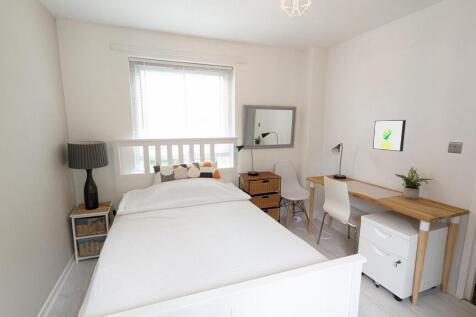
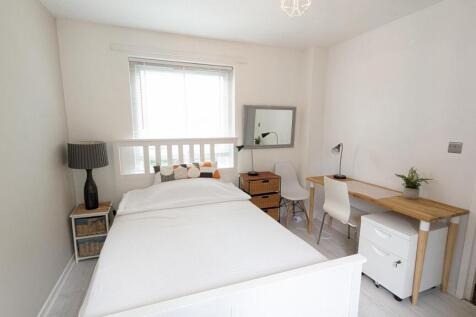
- wall art [372,119,407,152]
